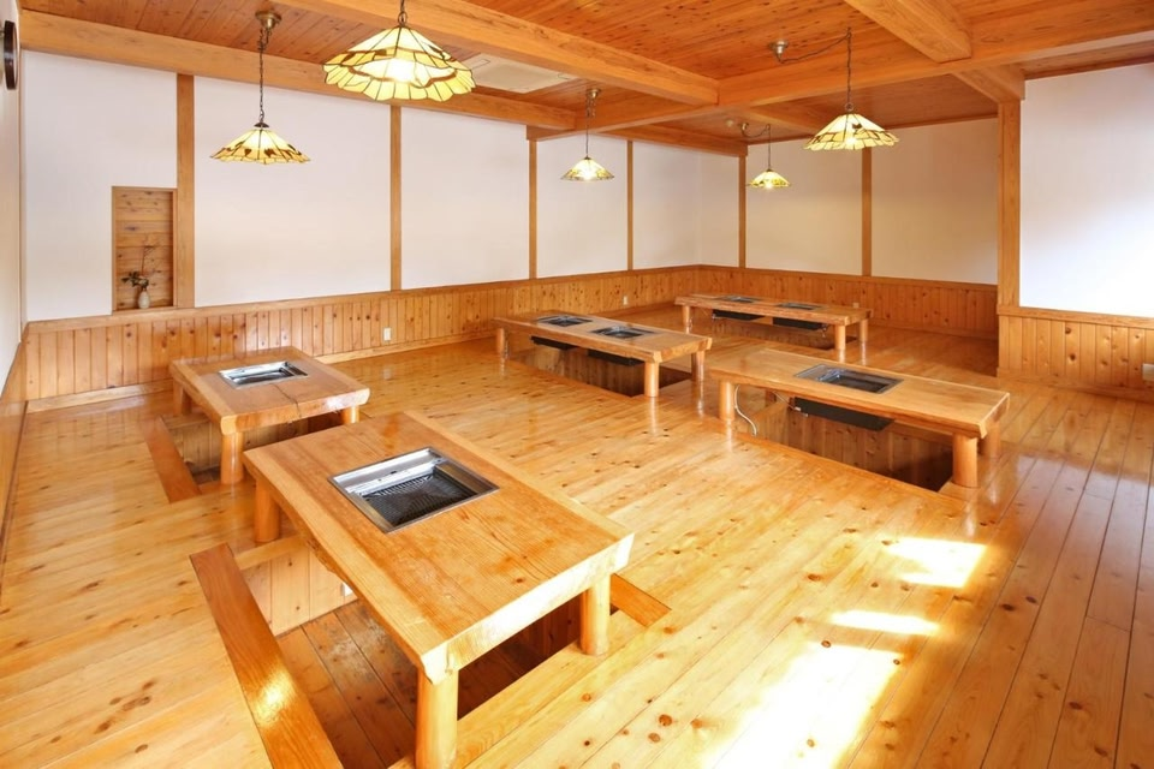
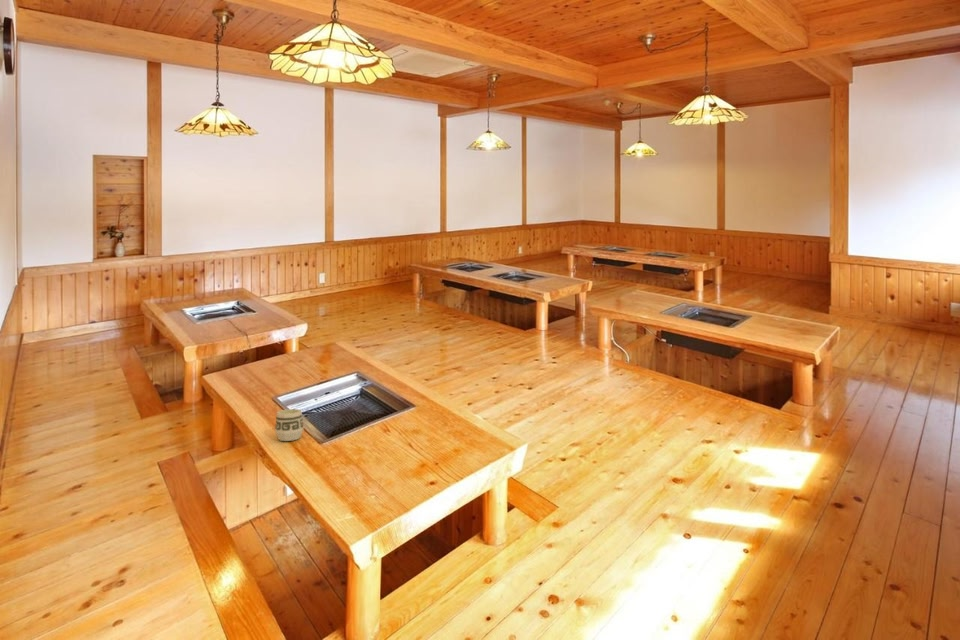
+ cup [274,408,305,442]
